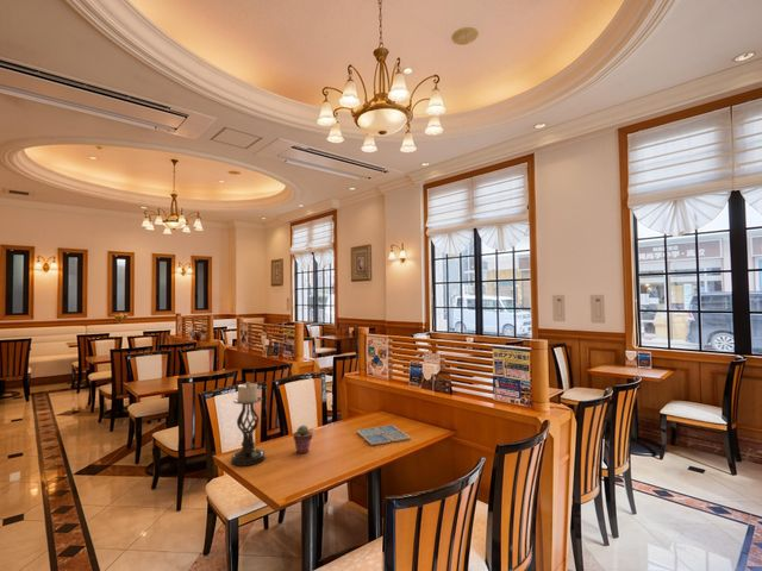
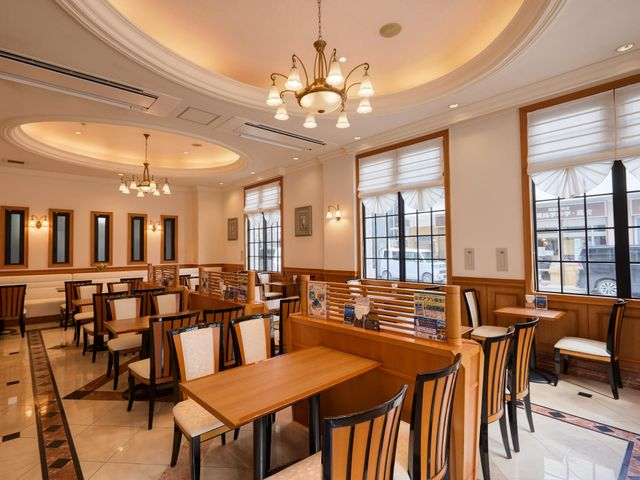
- potted succulent [292,425,314,454]
- drink coaster [356,423,412,446]
- candle holder [230,381,267,468]
